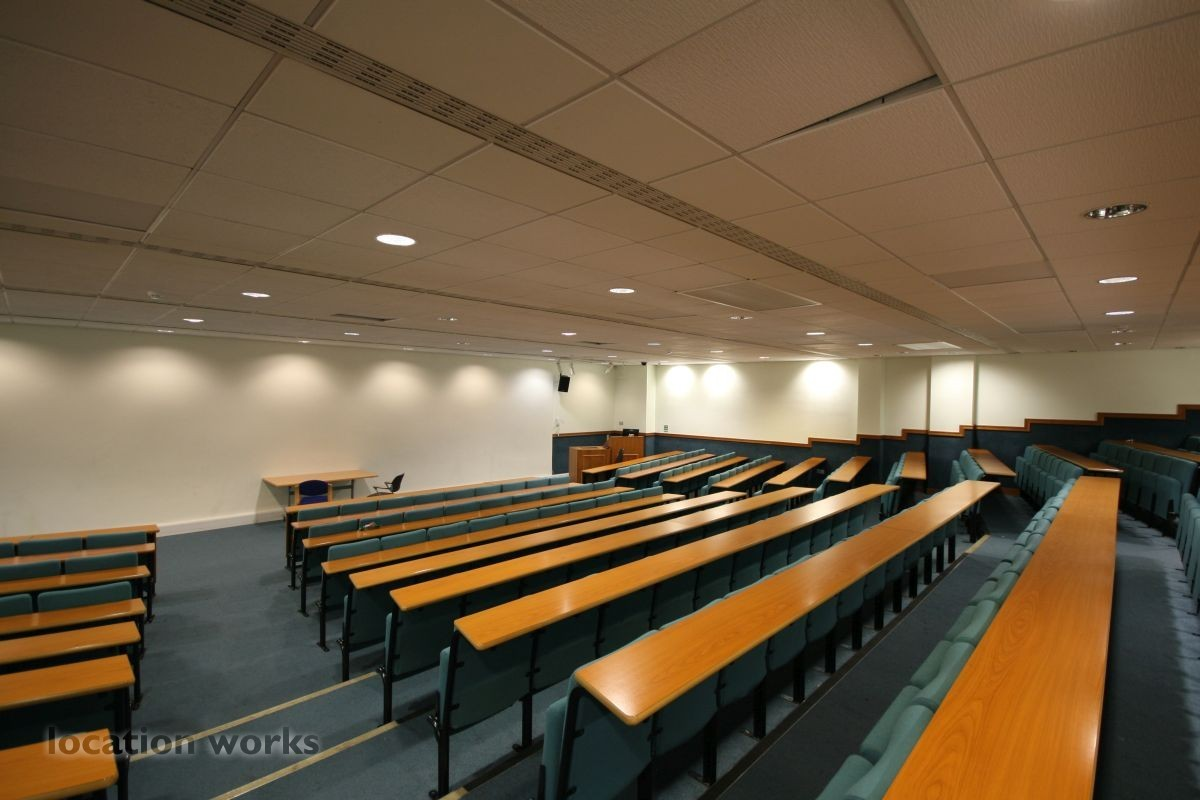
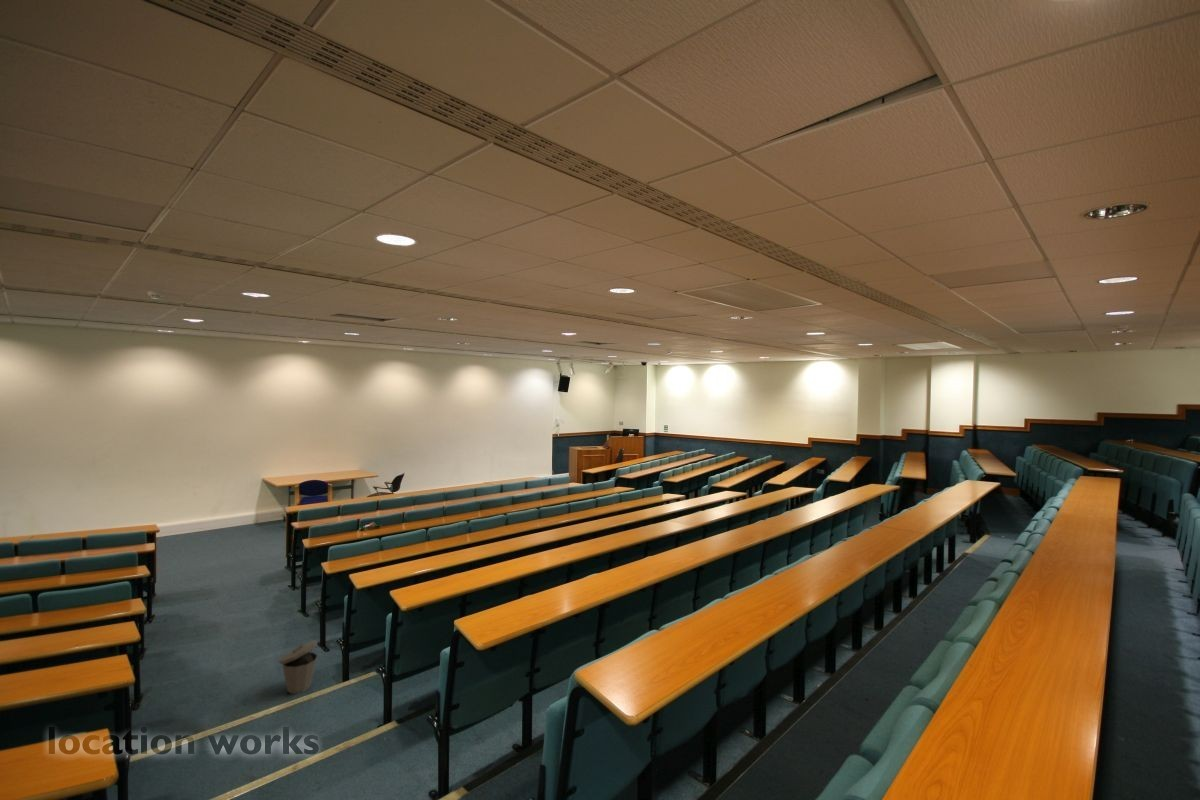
+ trash can [278,640,318,694]
